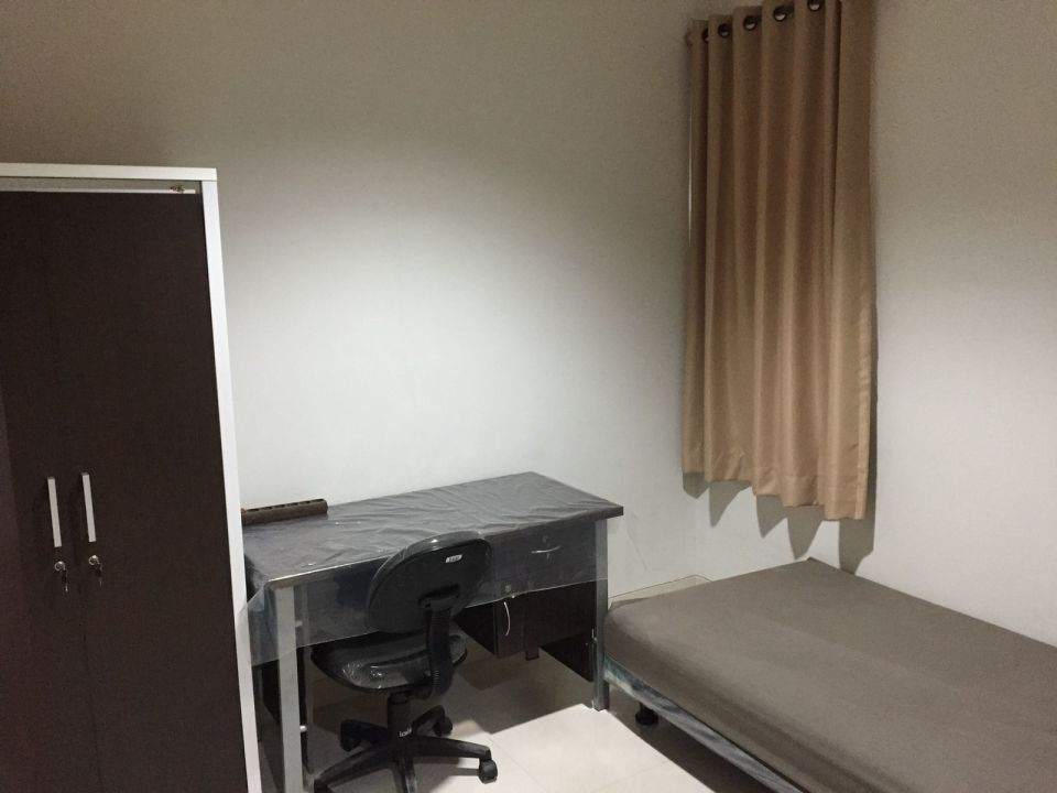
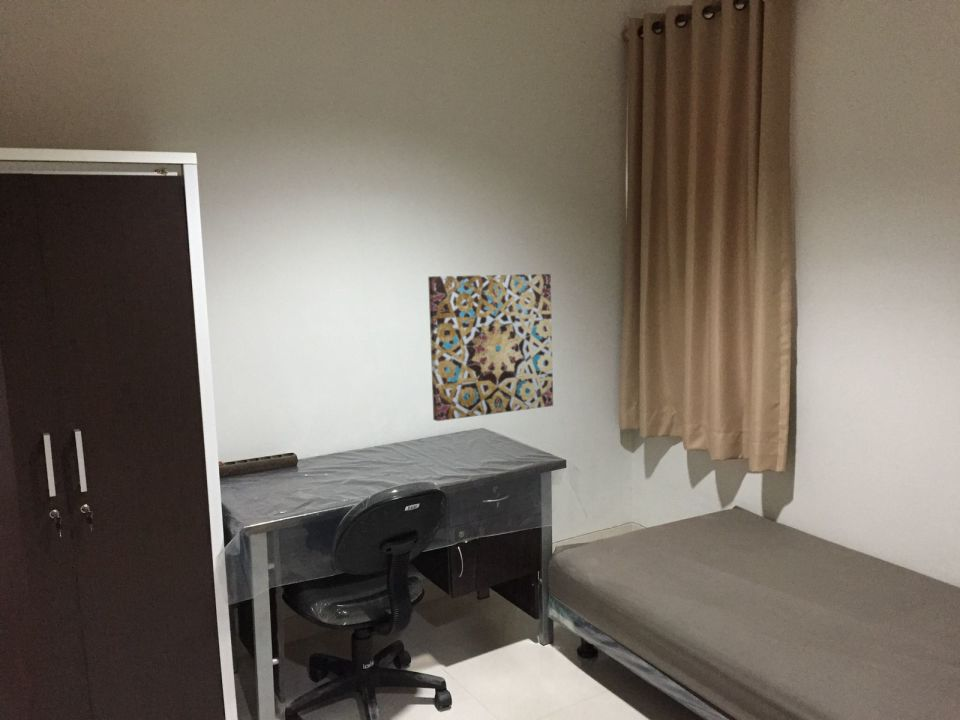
+ wall art [427,273,554,422]
